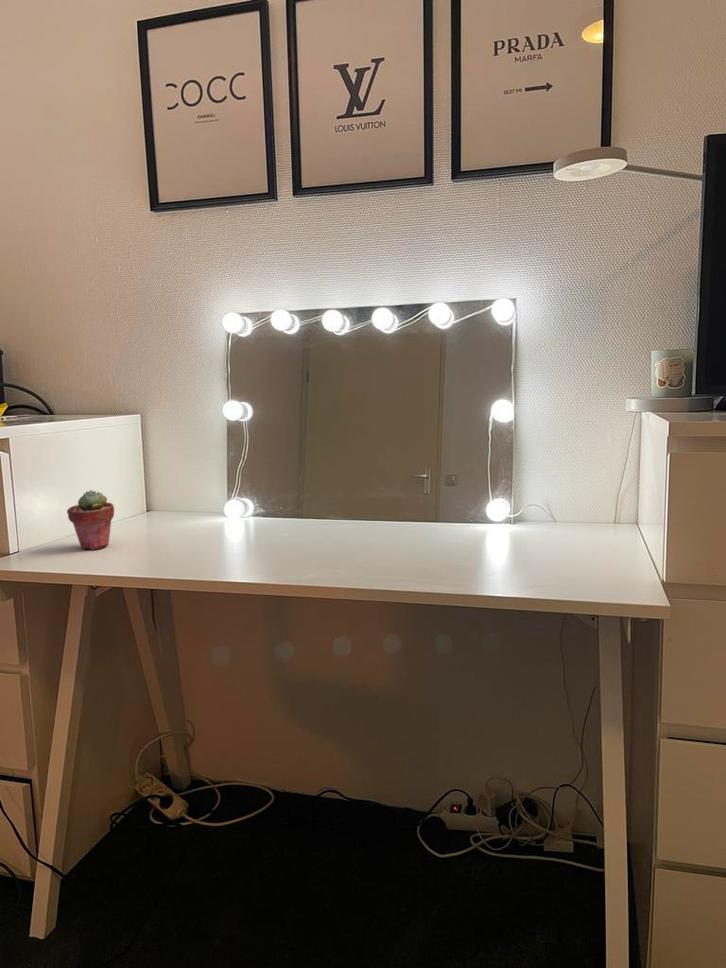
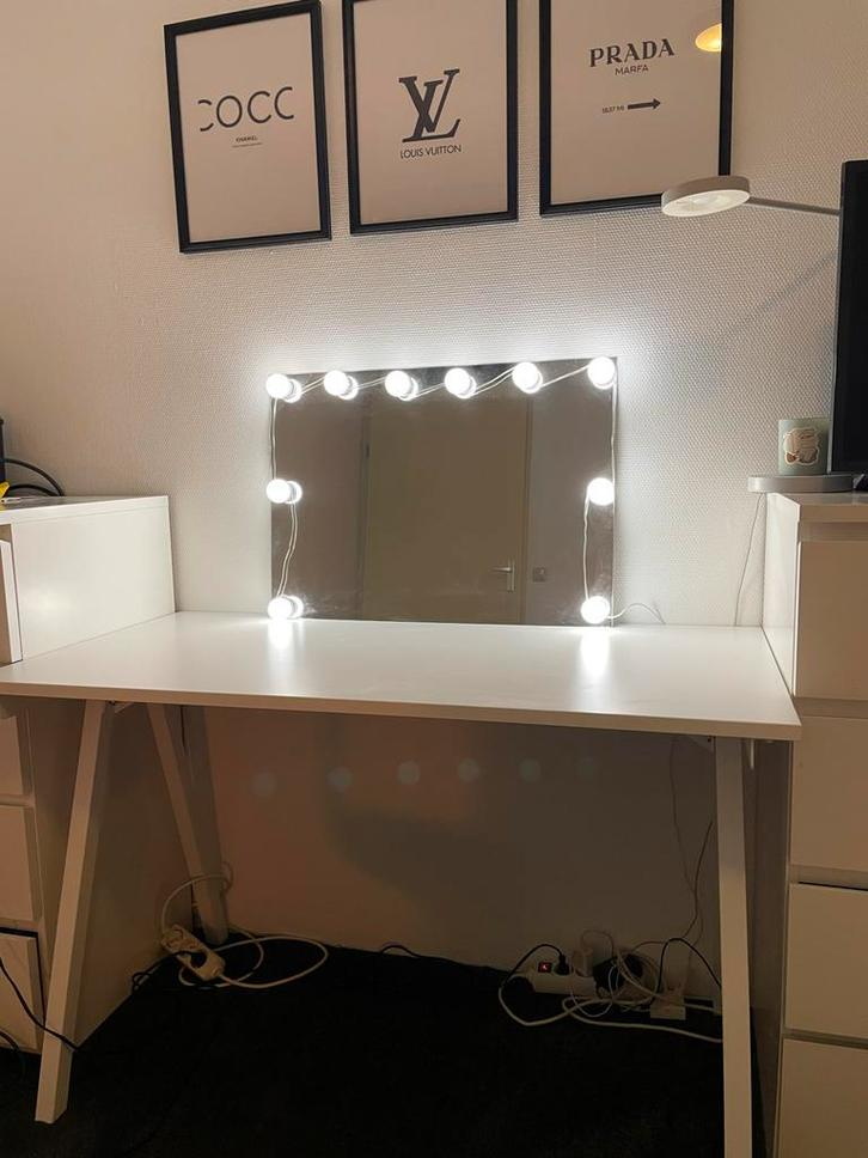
- potted succulent [66,489,115,550]
